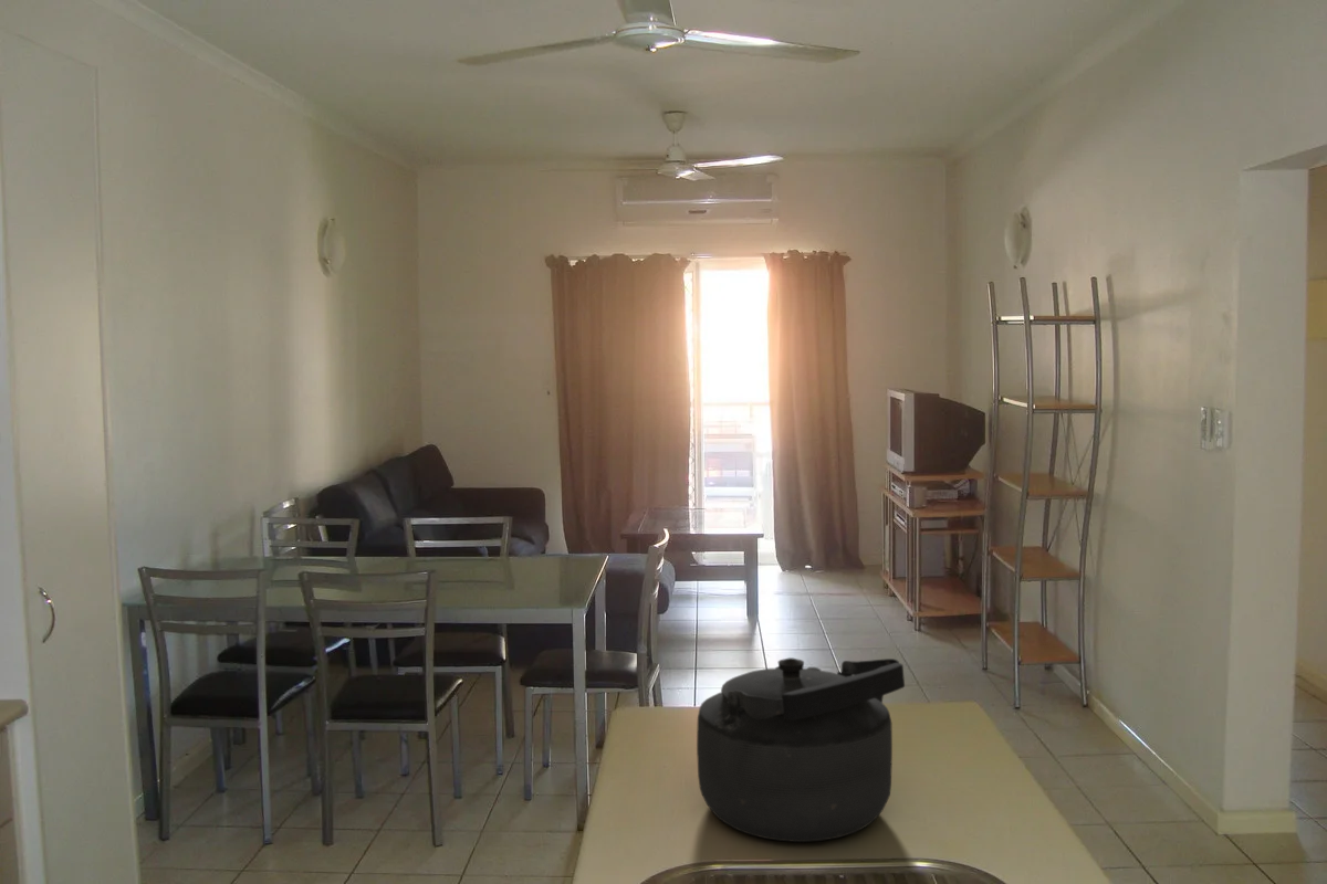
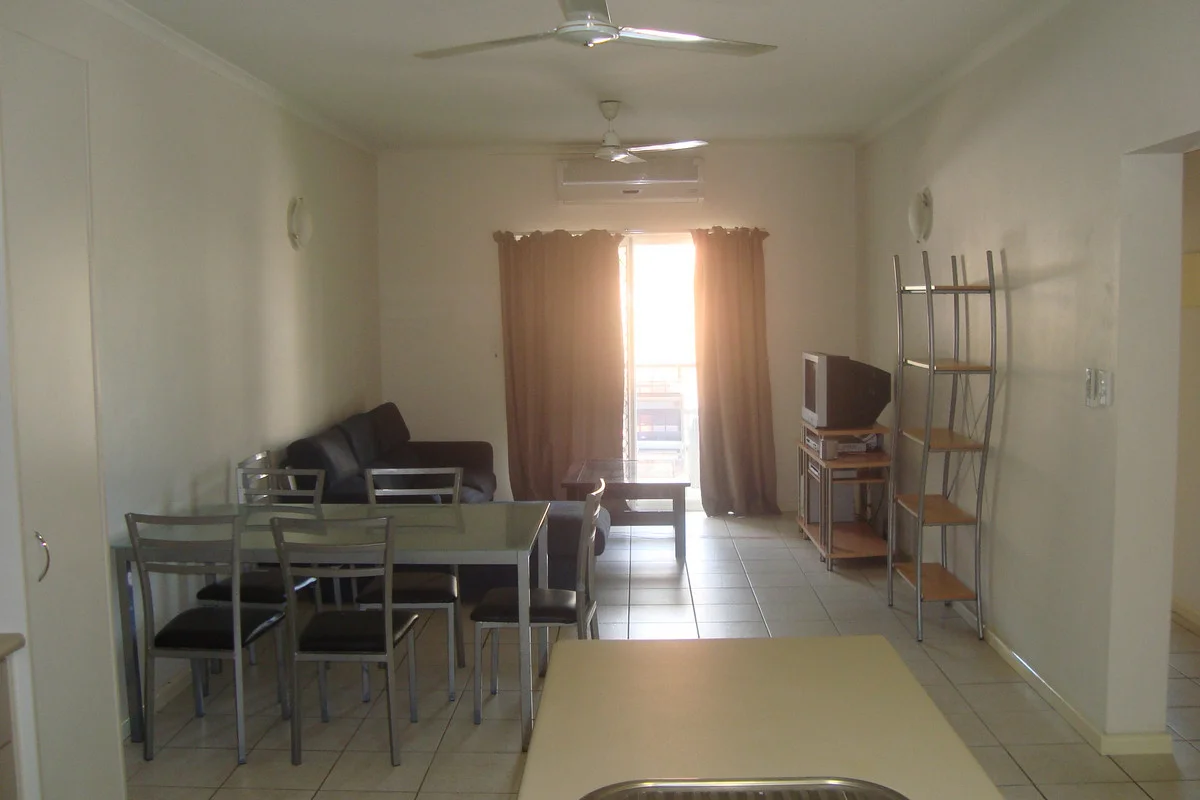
- kettle [696,656,906,843]
